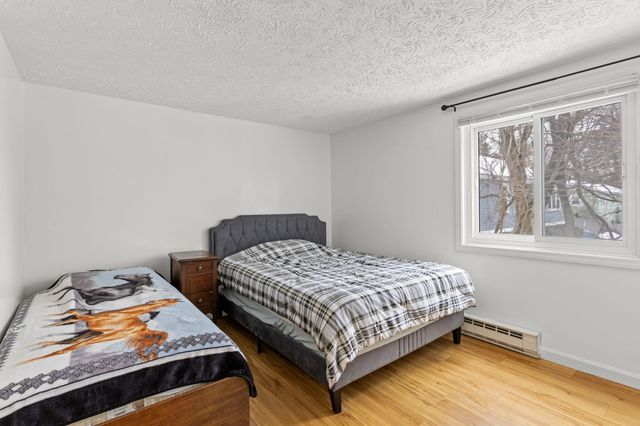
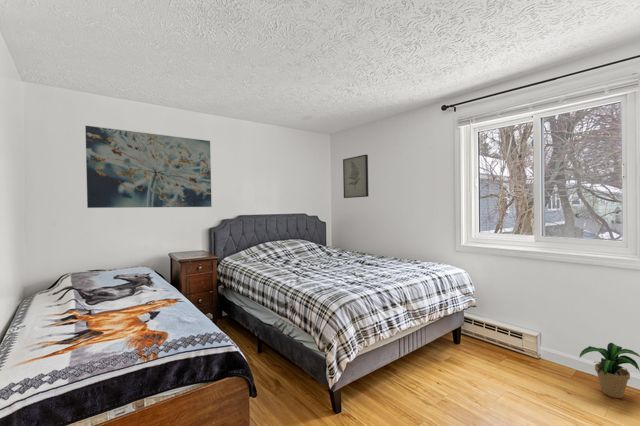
+ potted plant [579,342,640,399]
+ wall art [342,154,369,199]
+ wall art [84,125,213,209]
